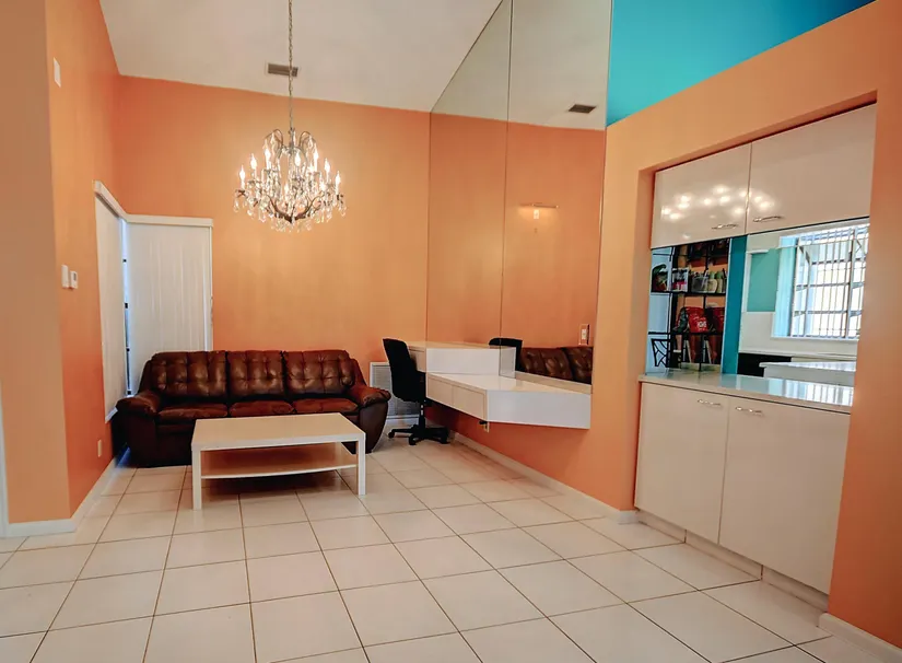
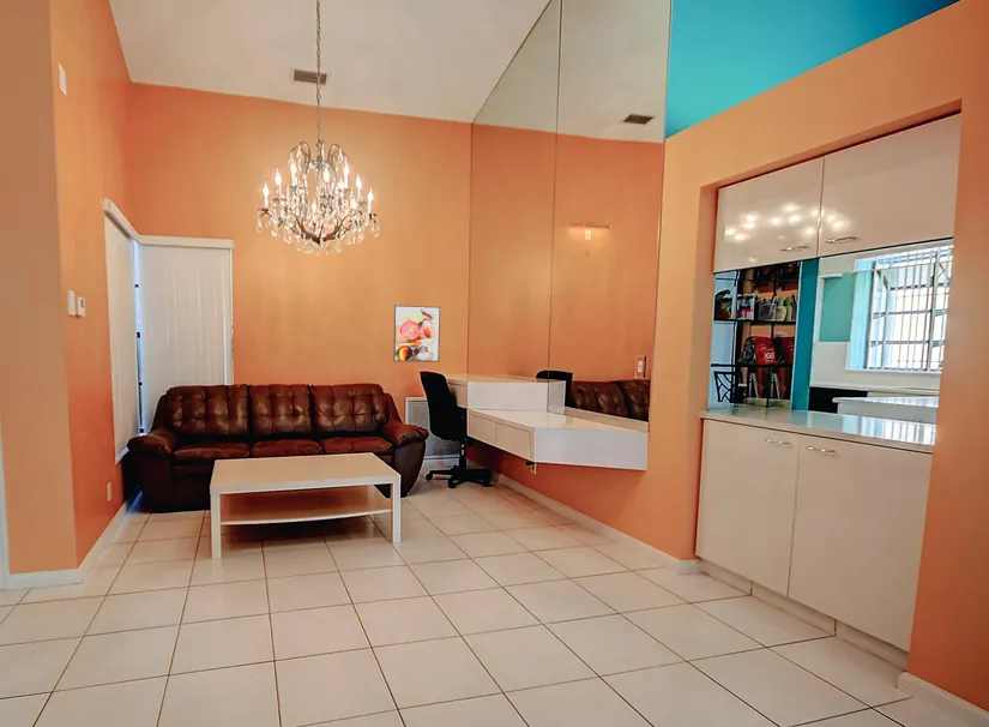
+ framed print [392,304,441,364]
